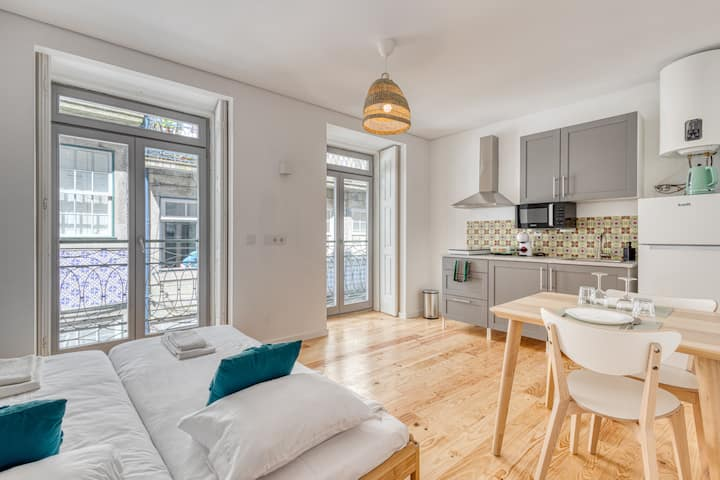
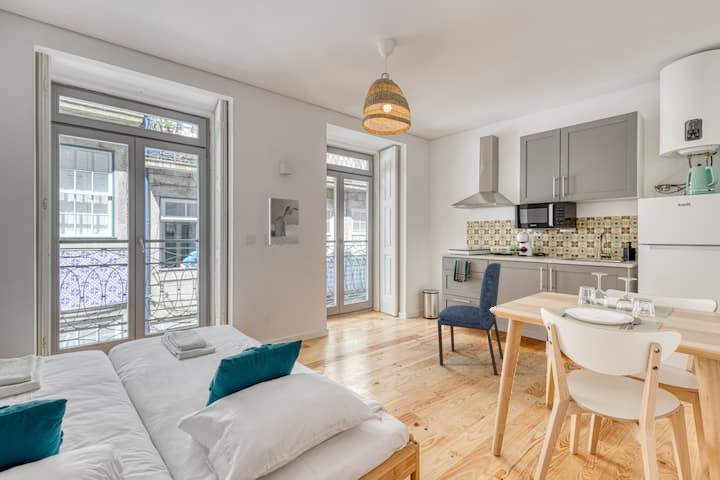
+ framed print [268,196,300,246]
+ dining chair [437,262,504,376]
